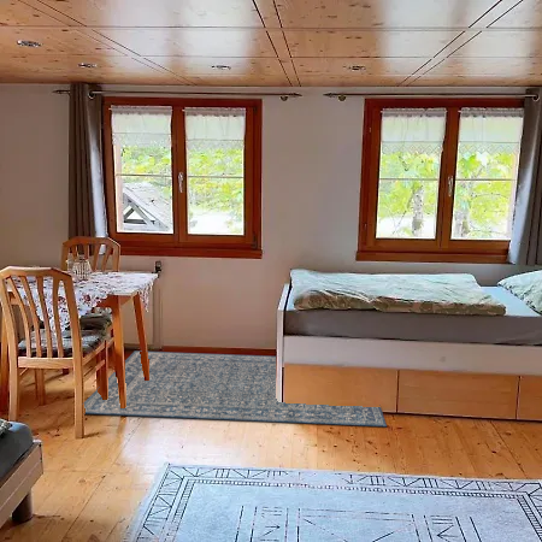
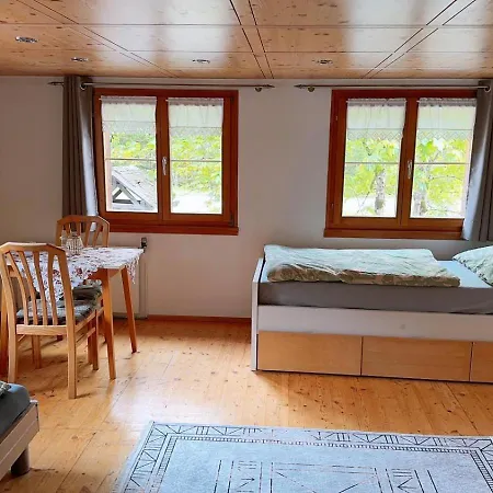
- rug [83,350,388,428]
